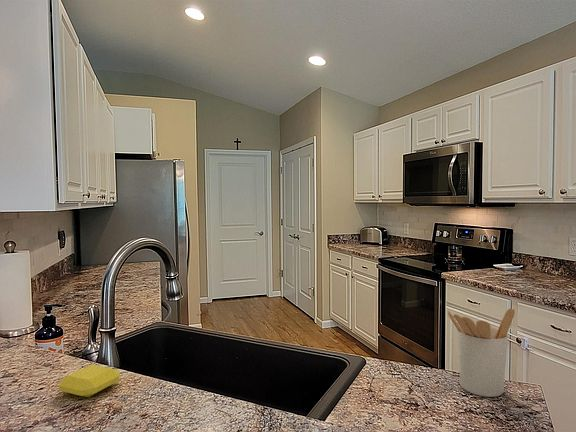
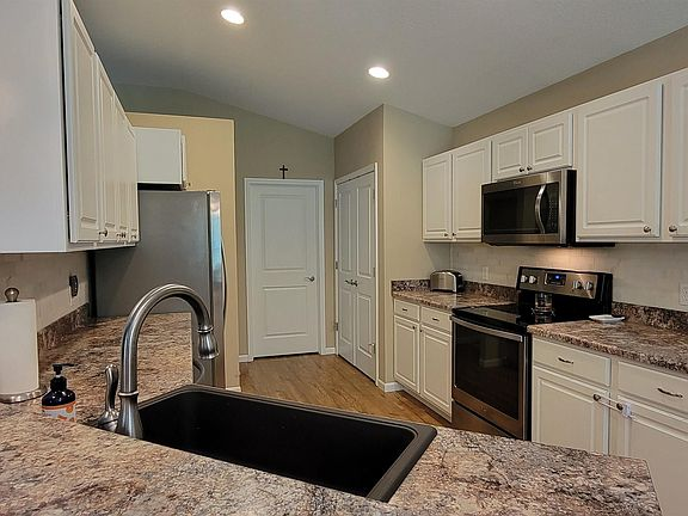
- utensil holder [446,308,516,398]
- soap bar [58,364,120,398]
